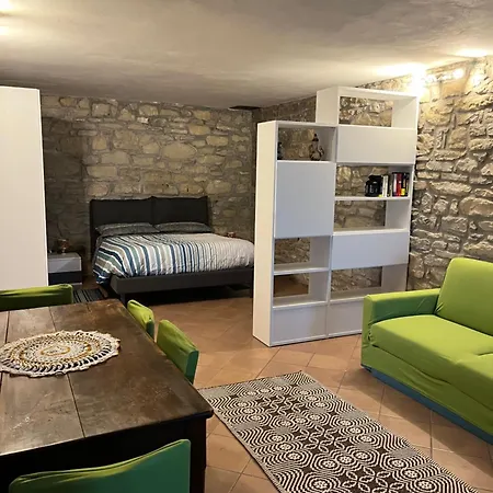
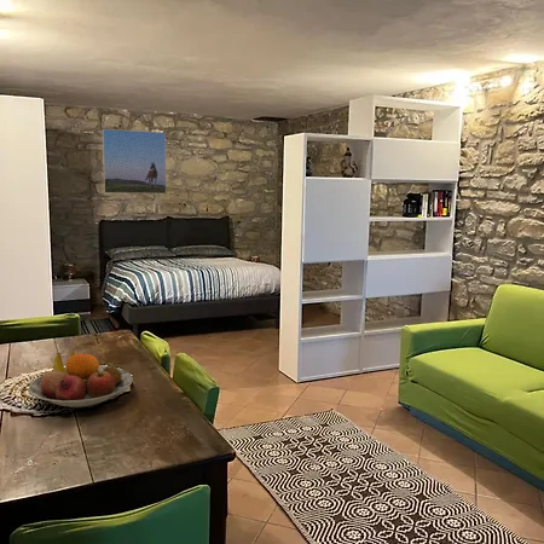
+ fruit bowl [28,351,134,409]
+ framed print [102,128,168,195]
